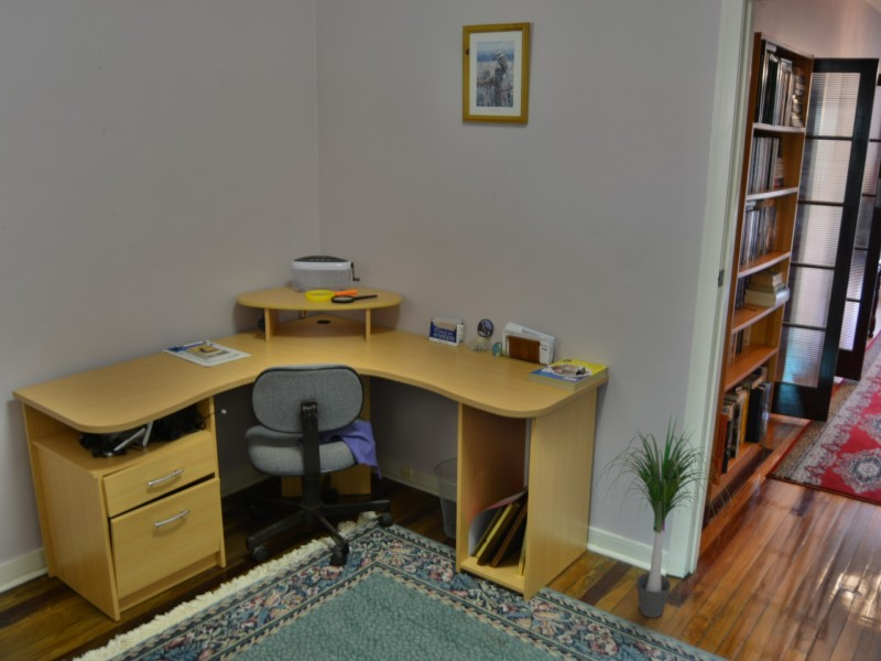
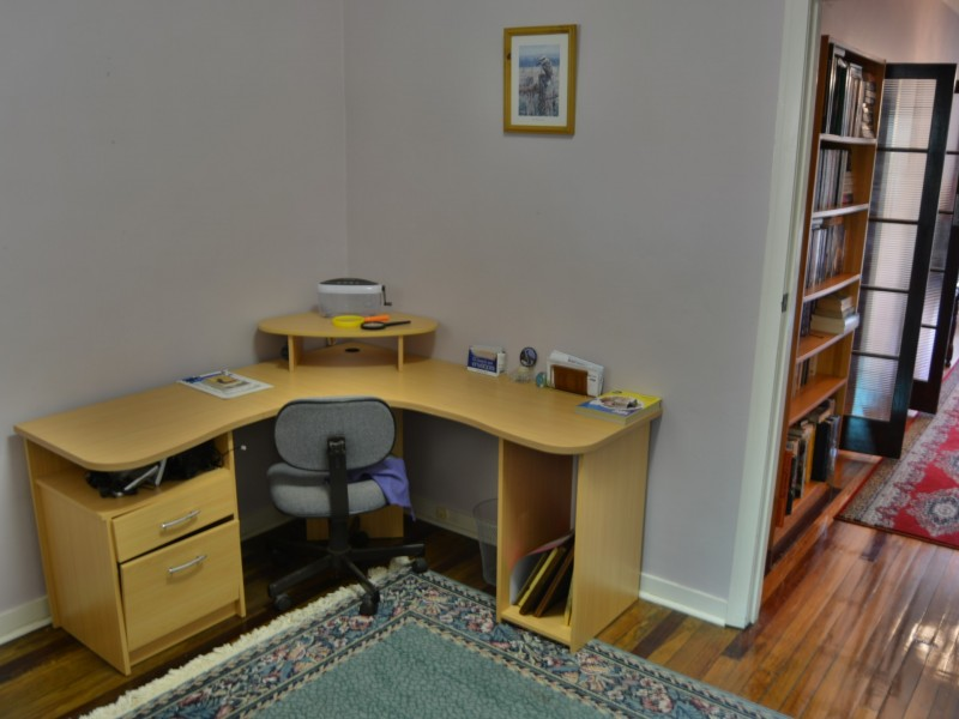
- potted plant [591,412,733,619]
